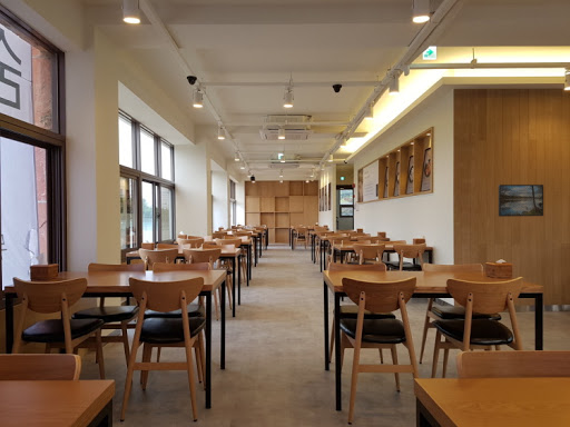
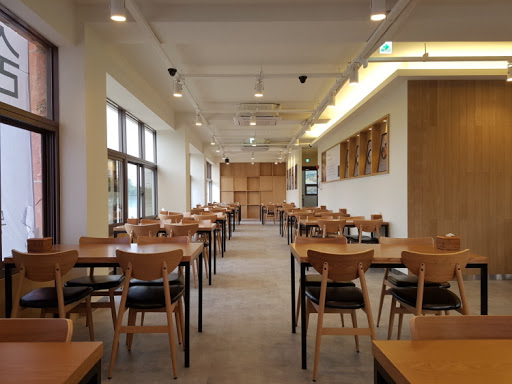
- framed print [498,183,544,218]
